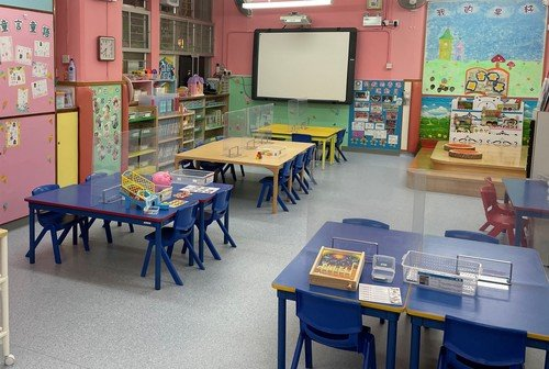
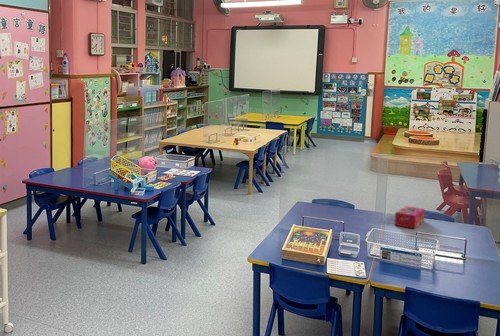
+ tissue box [394,205,426,229]
